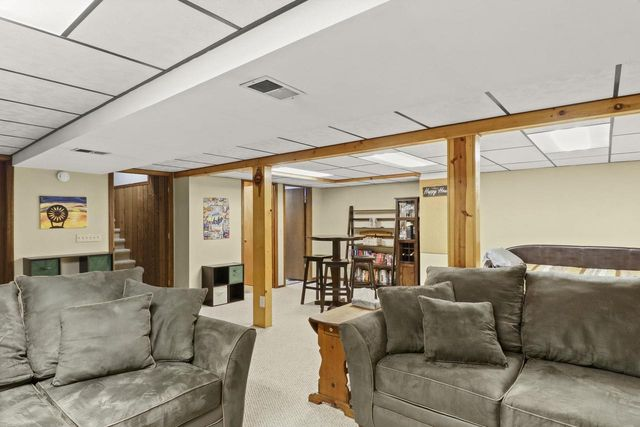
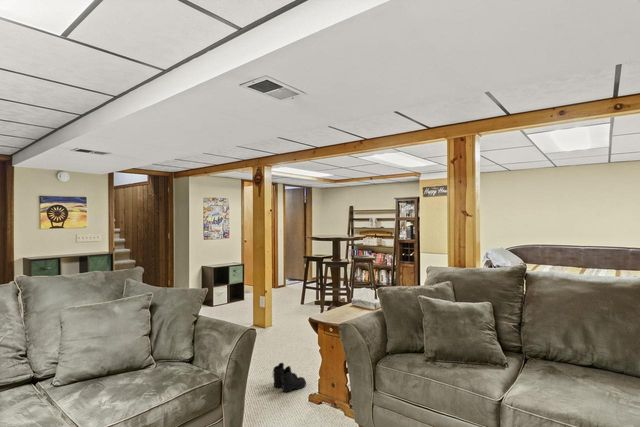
+ boots [271,362,307,393]
